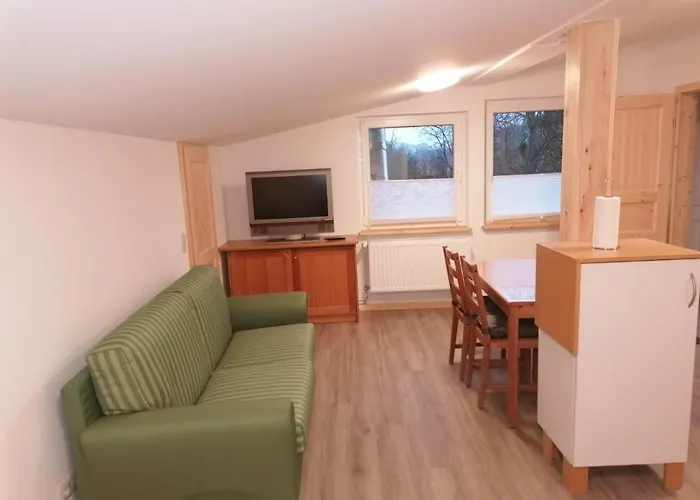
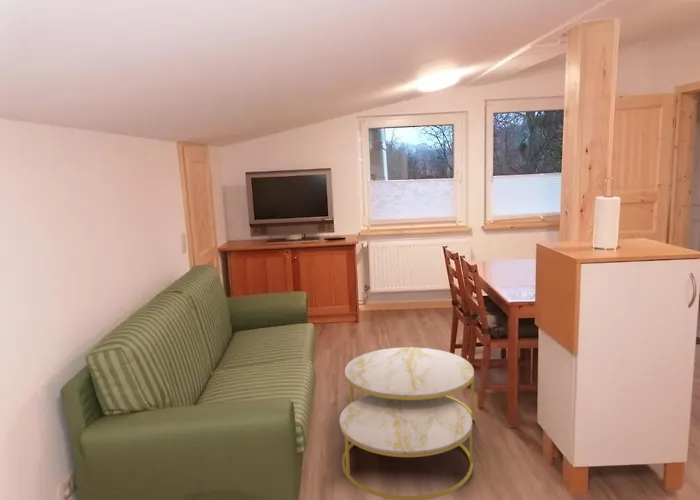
+ coffee table [338,346,475,500]
